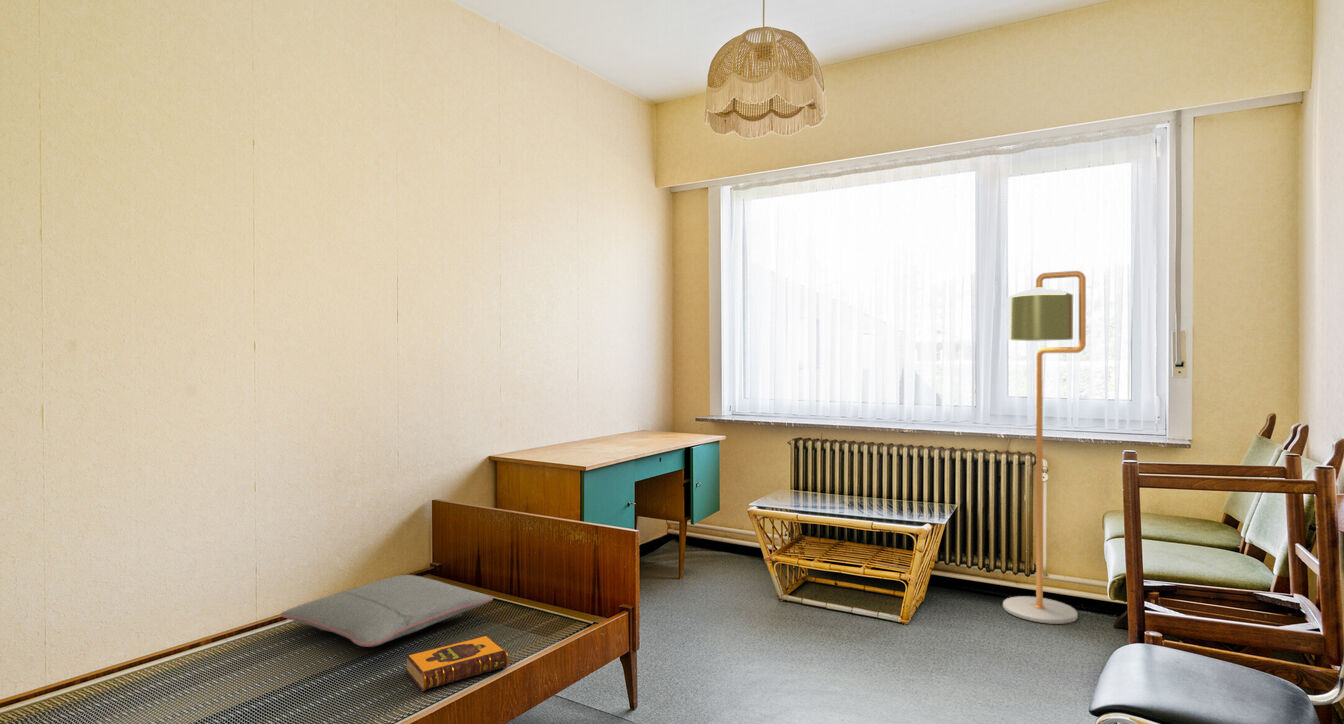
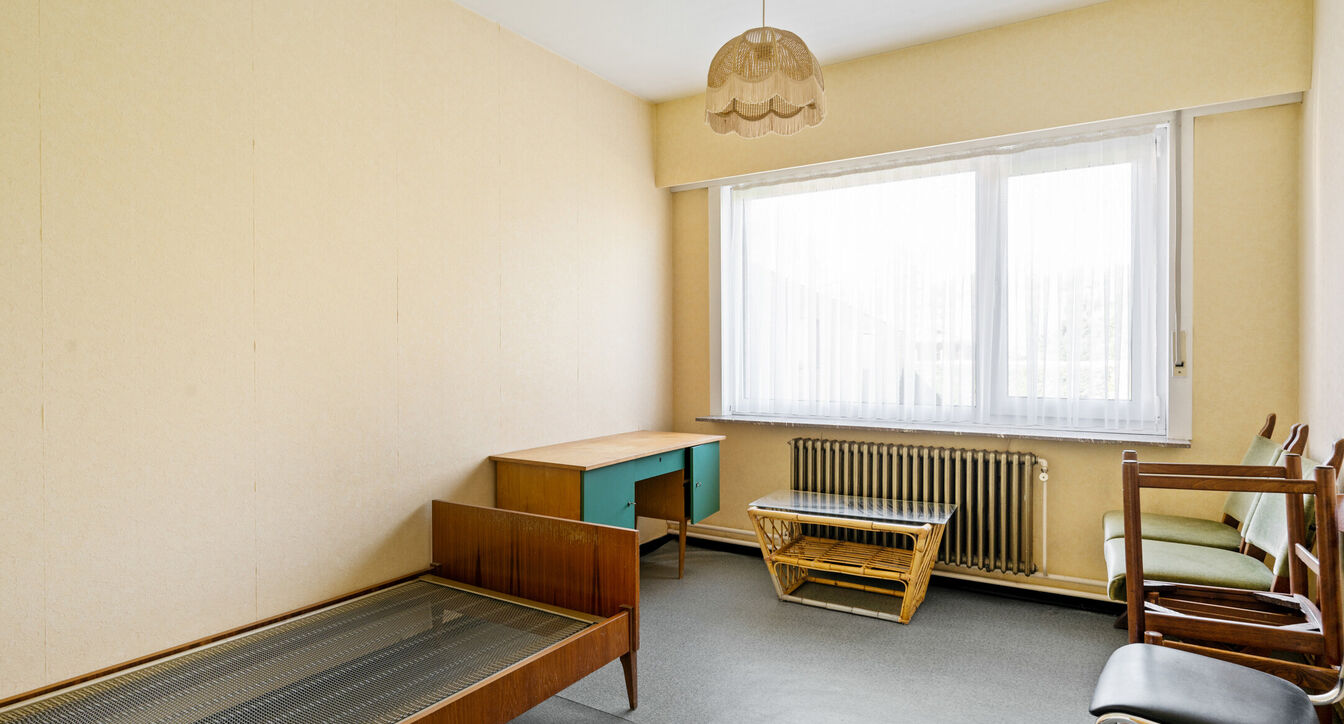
- hardback book [404,634,510,692]
- pillow [280,574,494,648]
- floor lamp [1002,270,1087,625]
